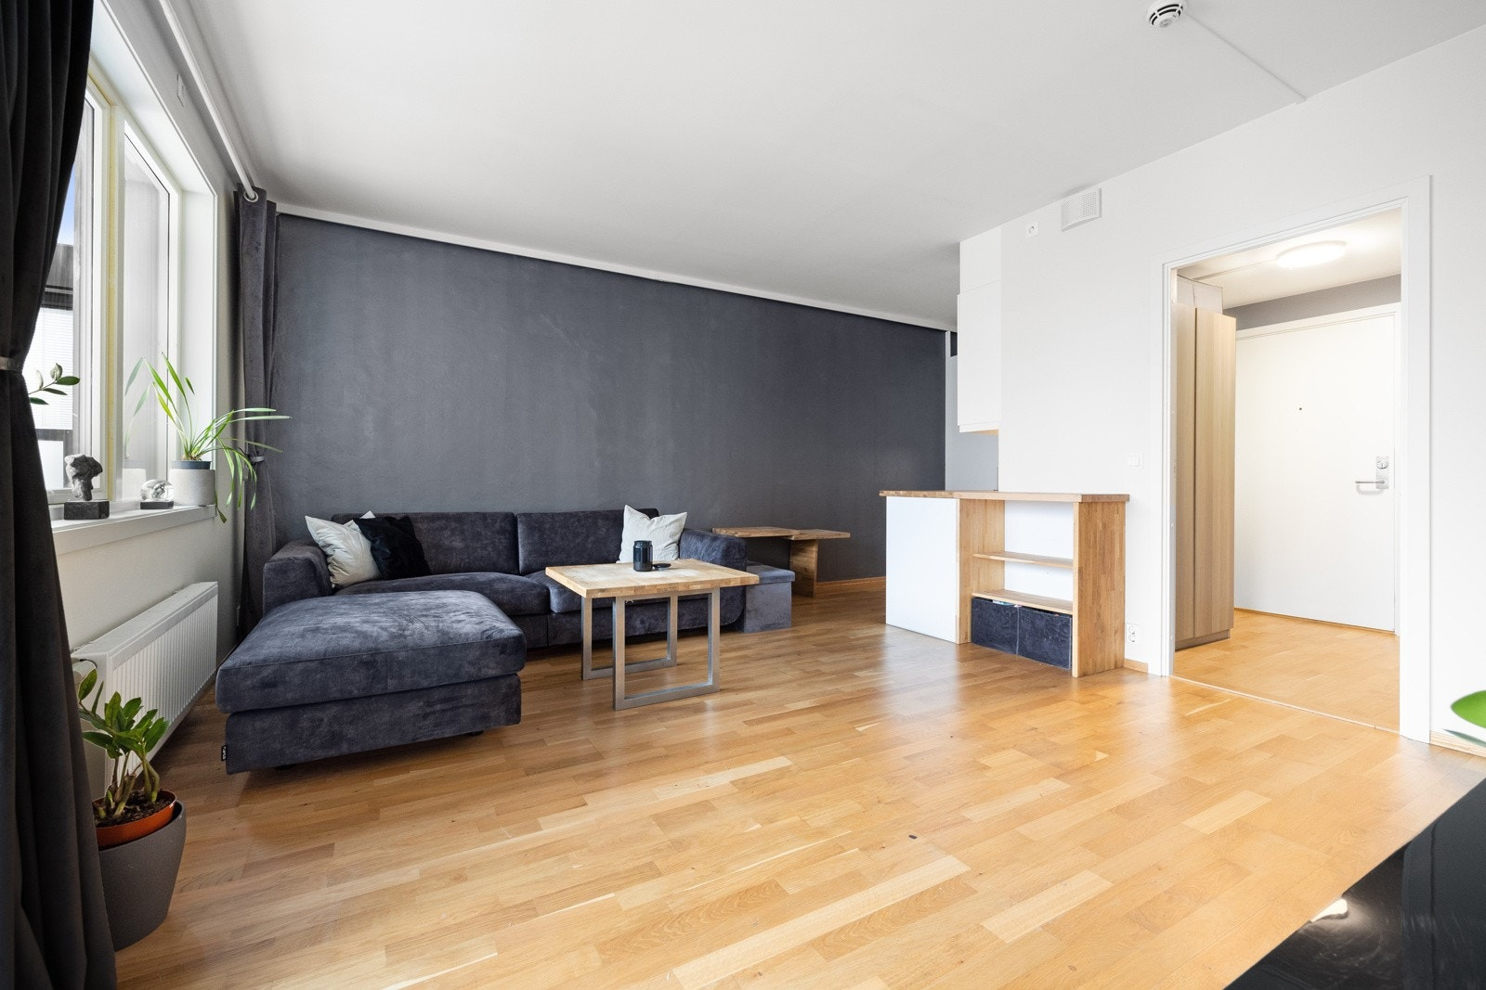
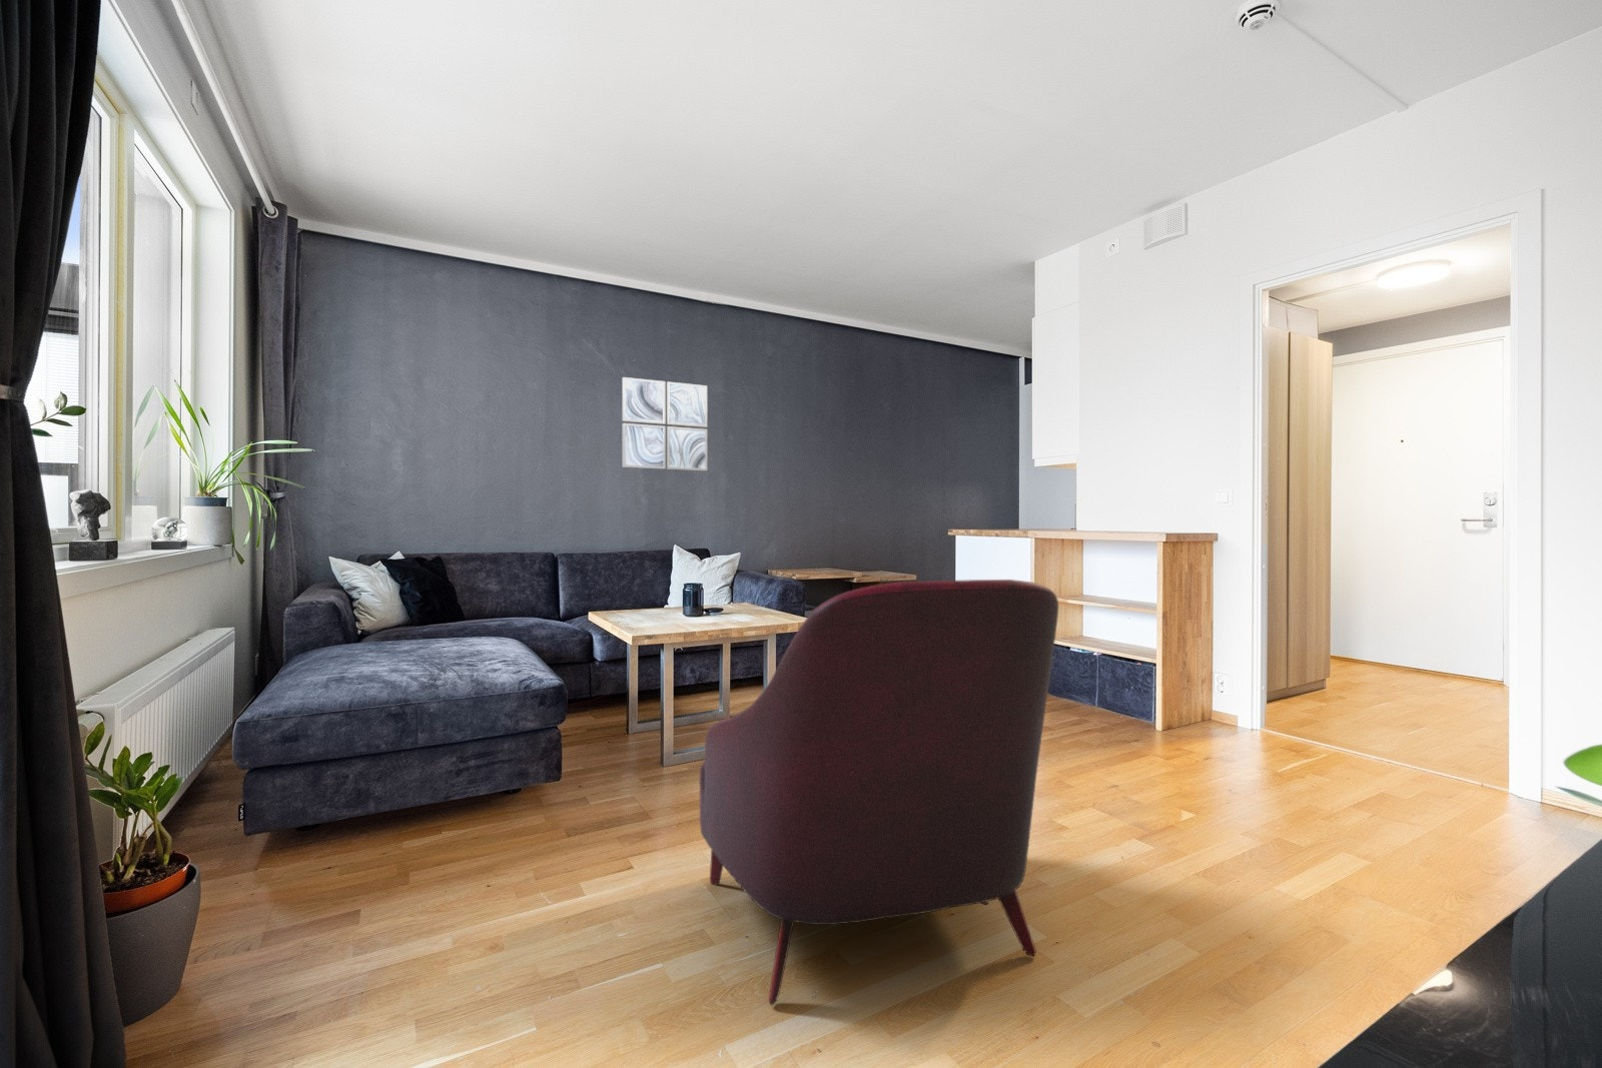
+ armchair [698,578,1060,1006]
+ wall art [621,377,708,472]
